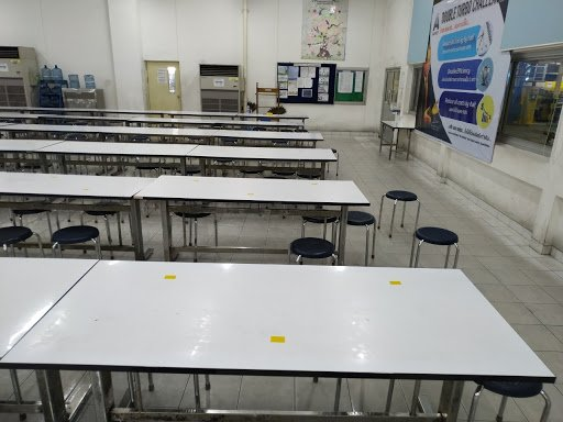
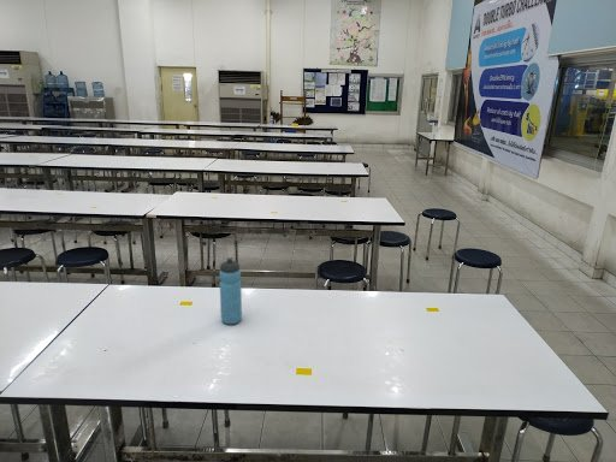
+ water bottle [218,257,243,325]
